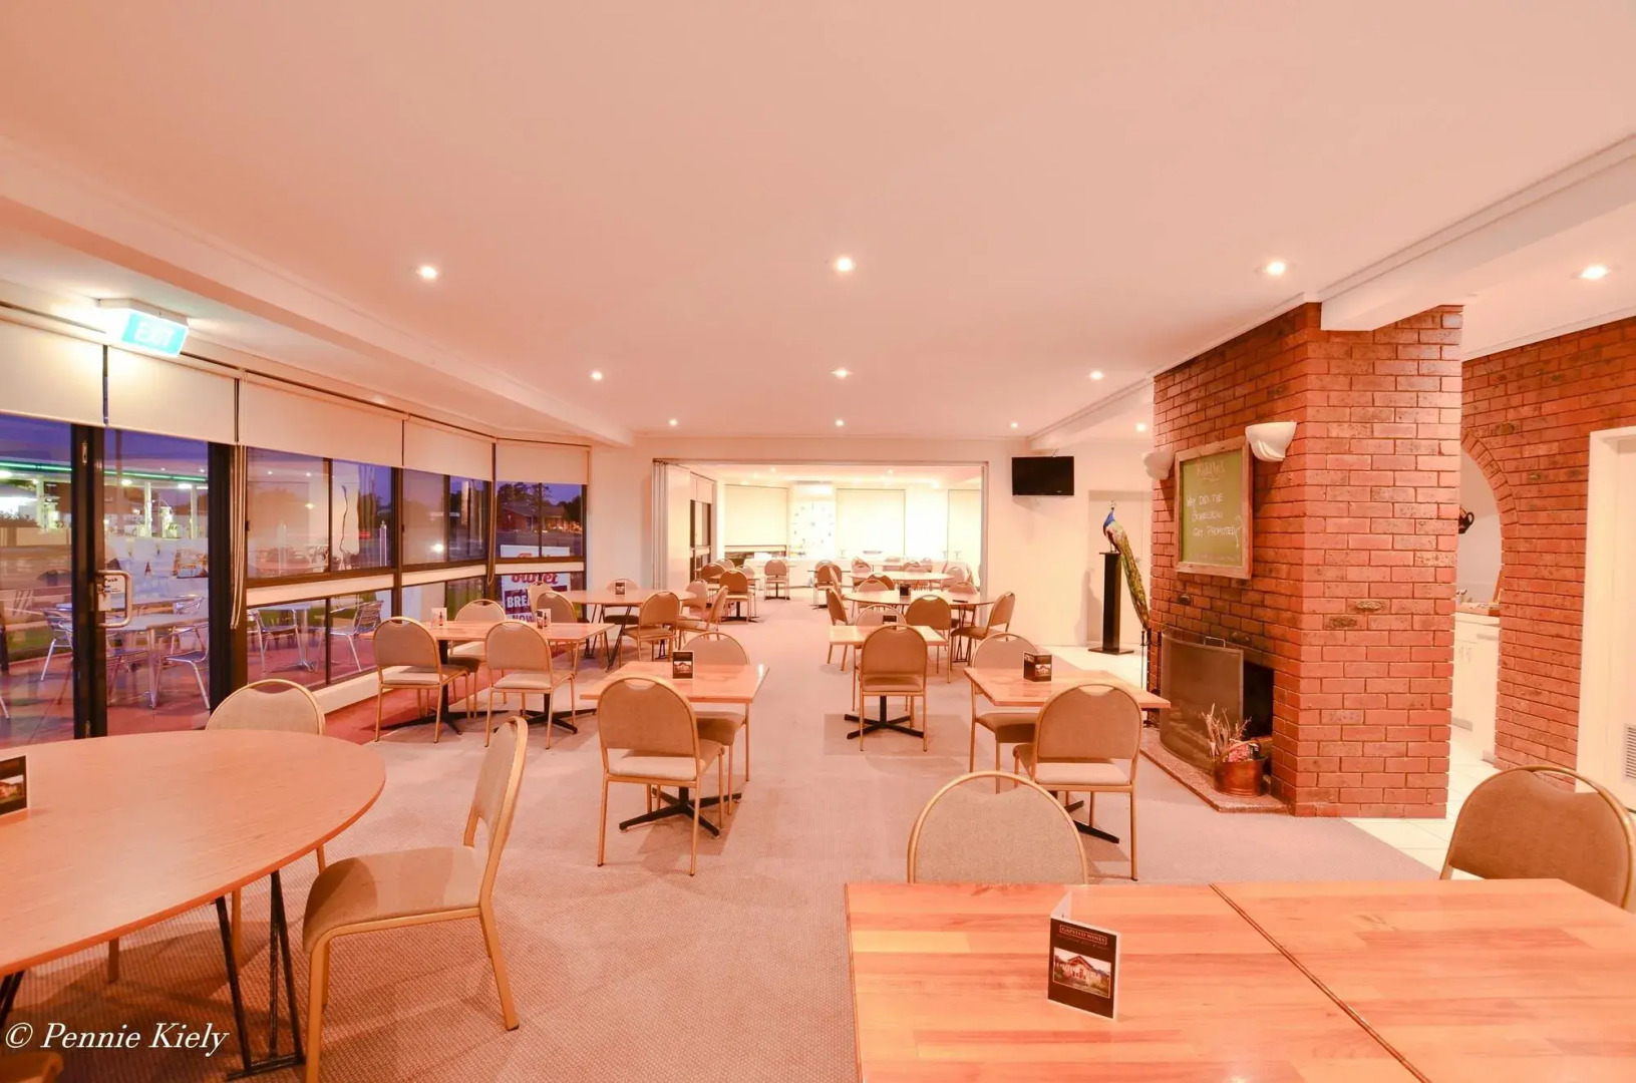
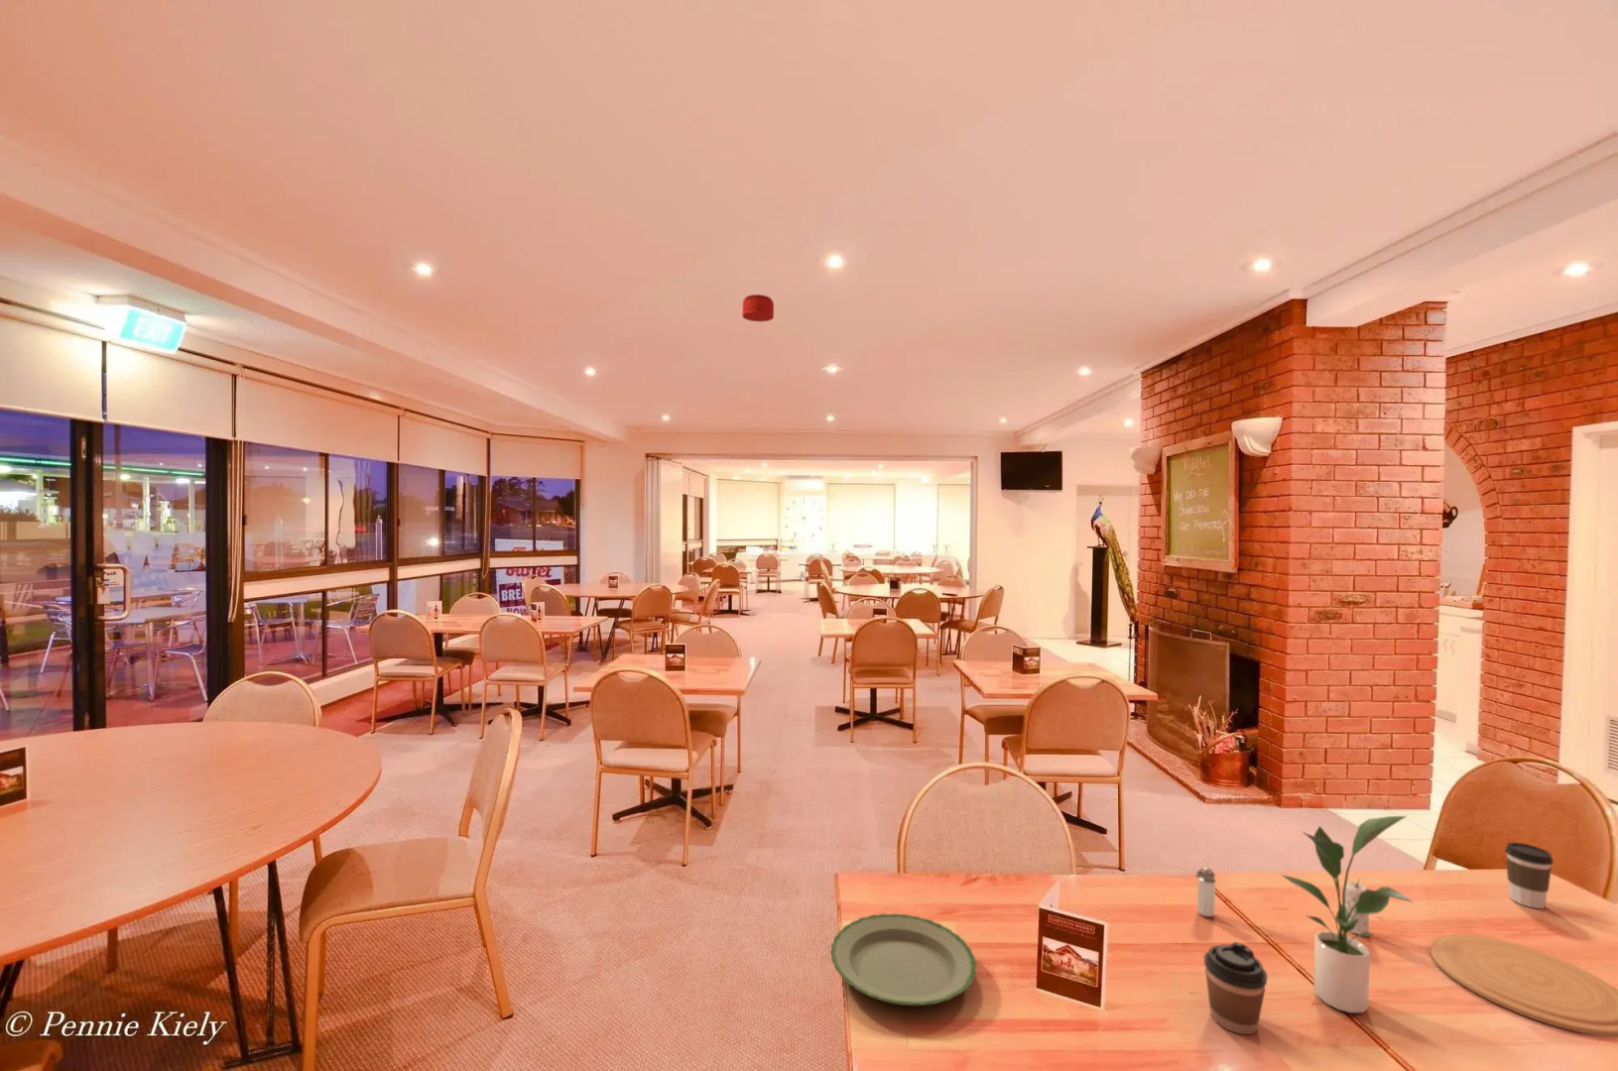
+ potted plant [1281,815,1414,1014]
+ plate [830,912,978,1006]
+ candle [1345,876,1370,935]
+ coffee cup [1504,842,1555,910]
+ coffee cup [1203,941,1269,1035]
+ shaker [1196,867,1217,918]
+ smoke detector [741,294,775,323]
+ plate [1429,934,1618,1038]
